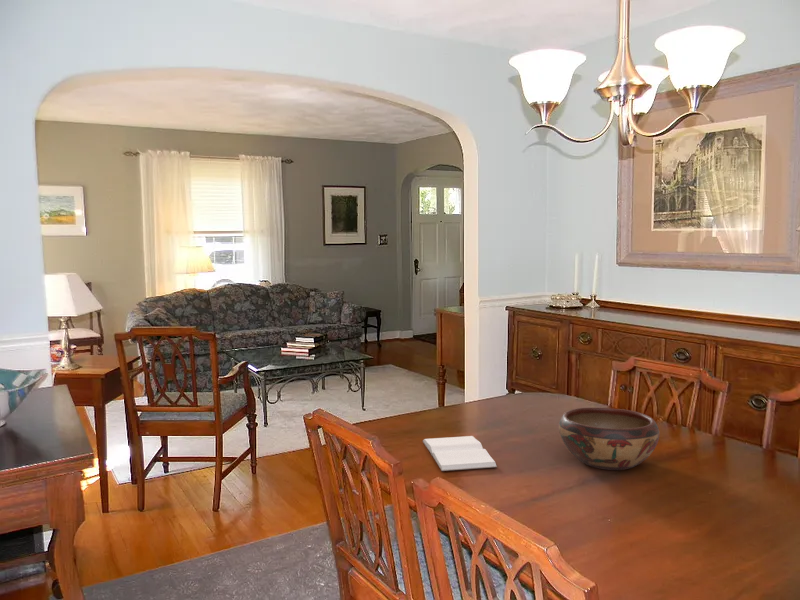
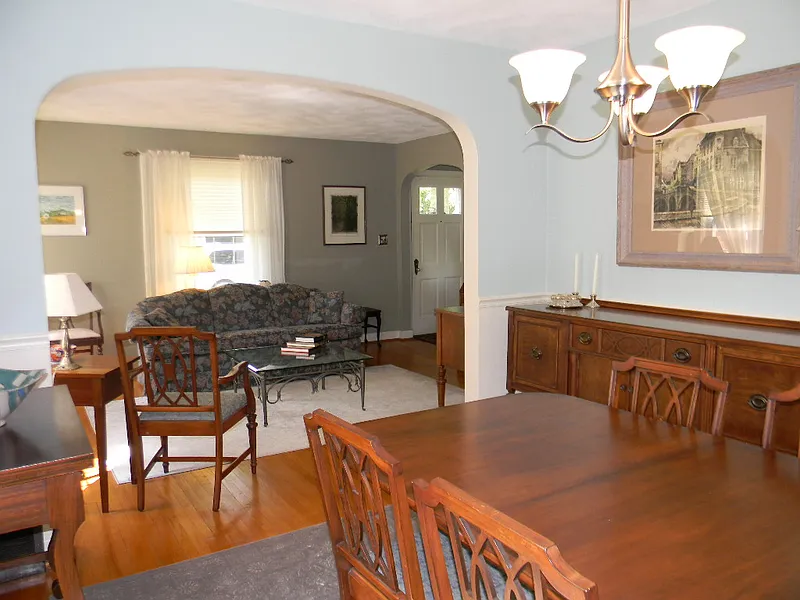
- decorative bowl [558,406,660,471]
- book [422,435,498,472]
